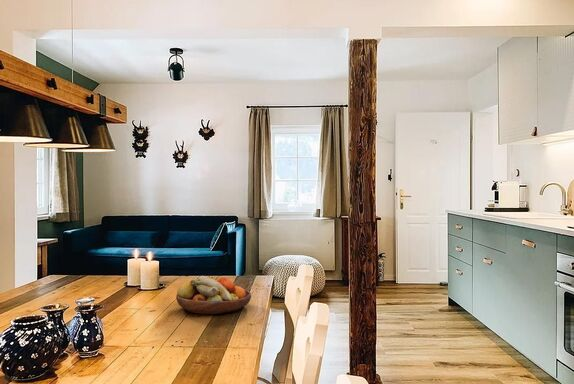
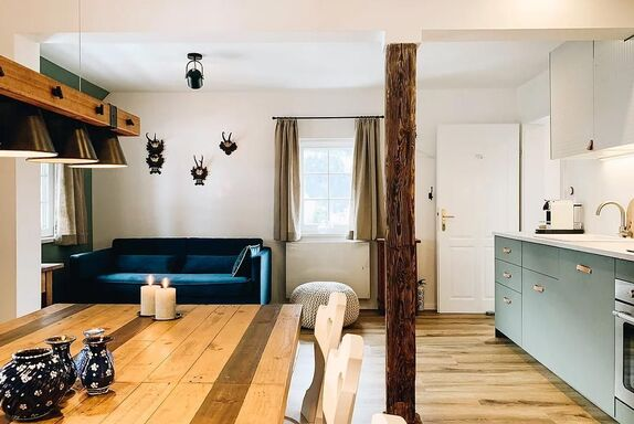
- fruit bowl [175,275,252,315]
